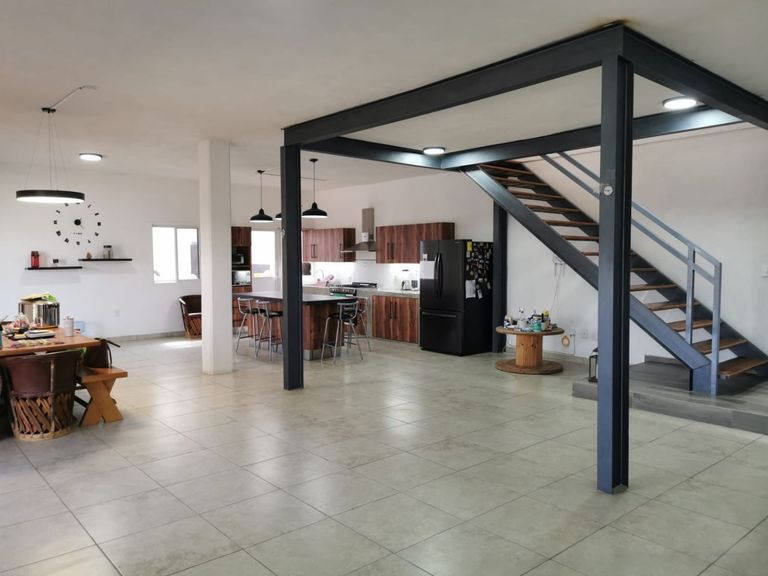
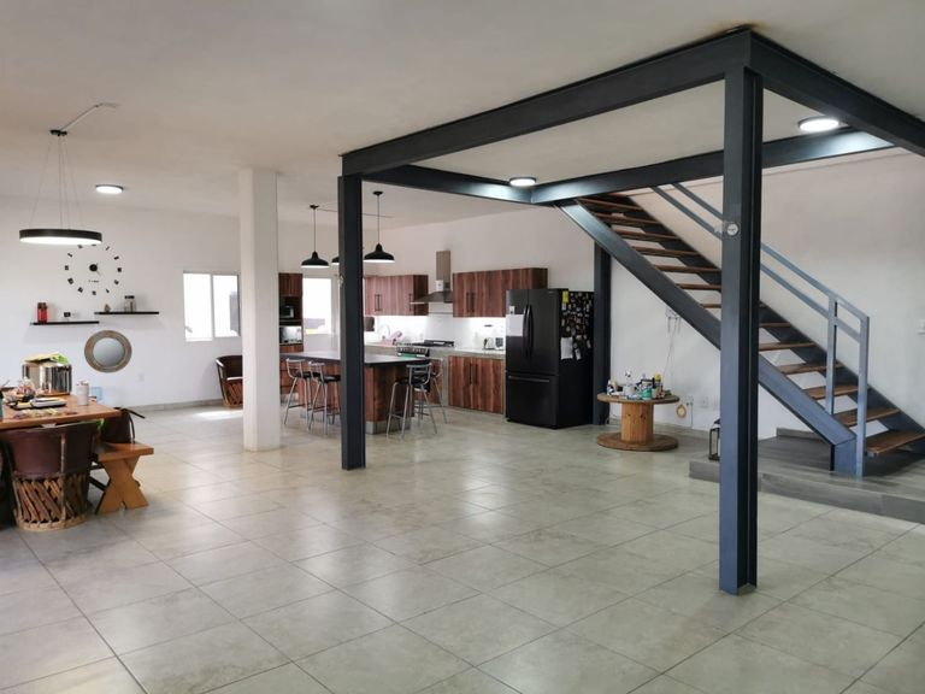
+ home mirror [83,329,134,375]
